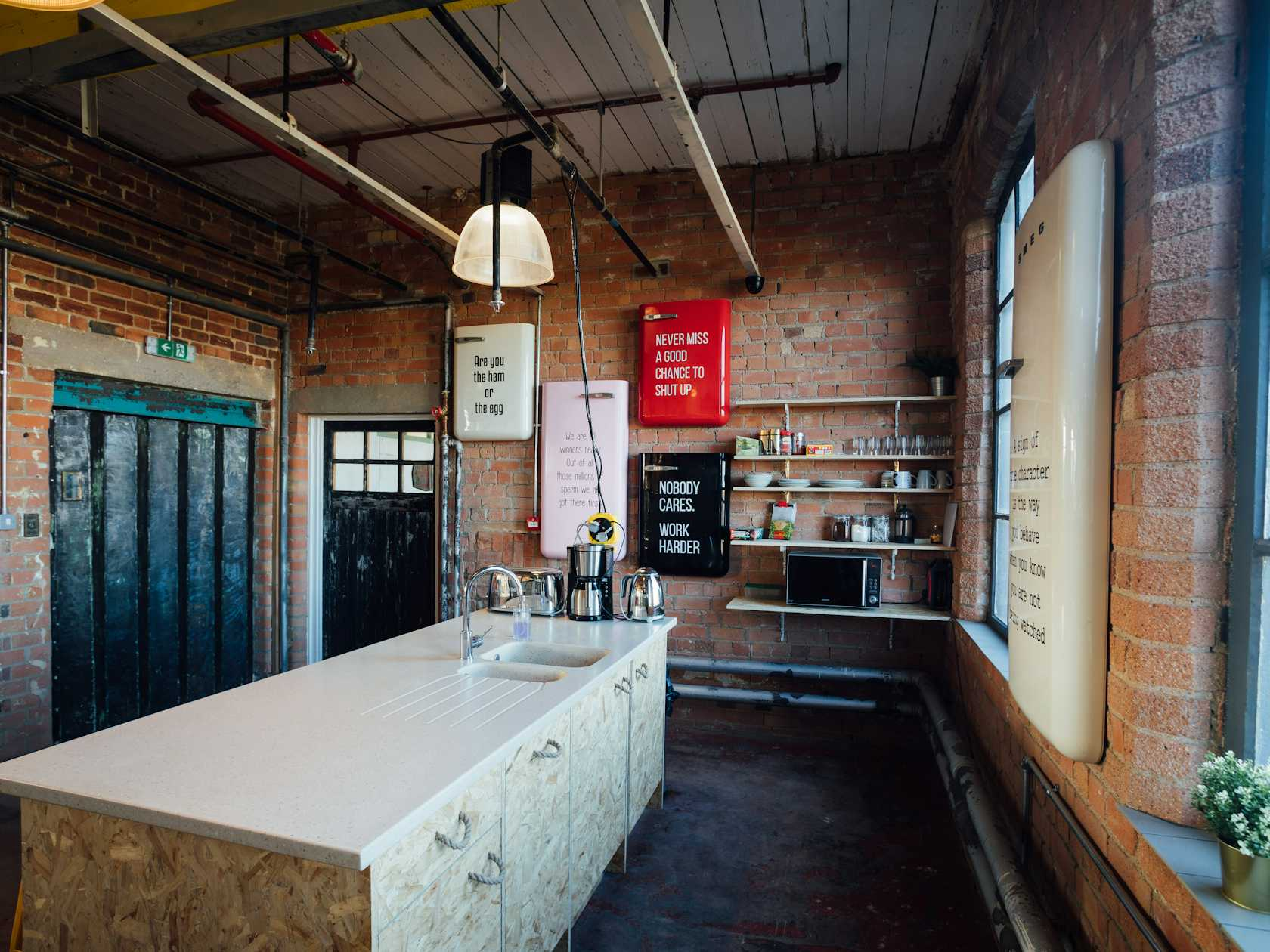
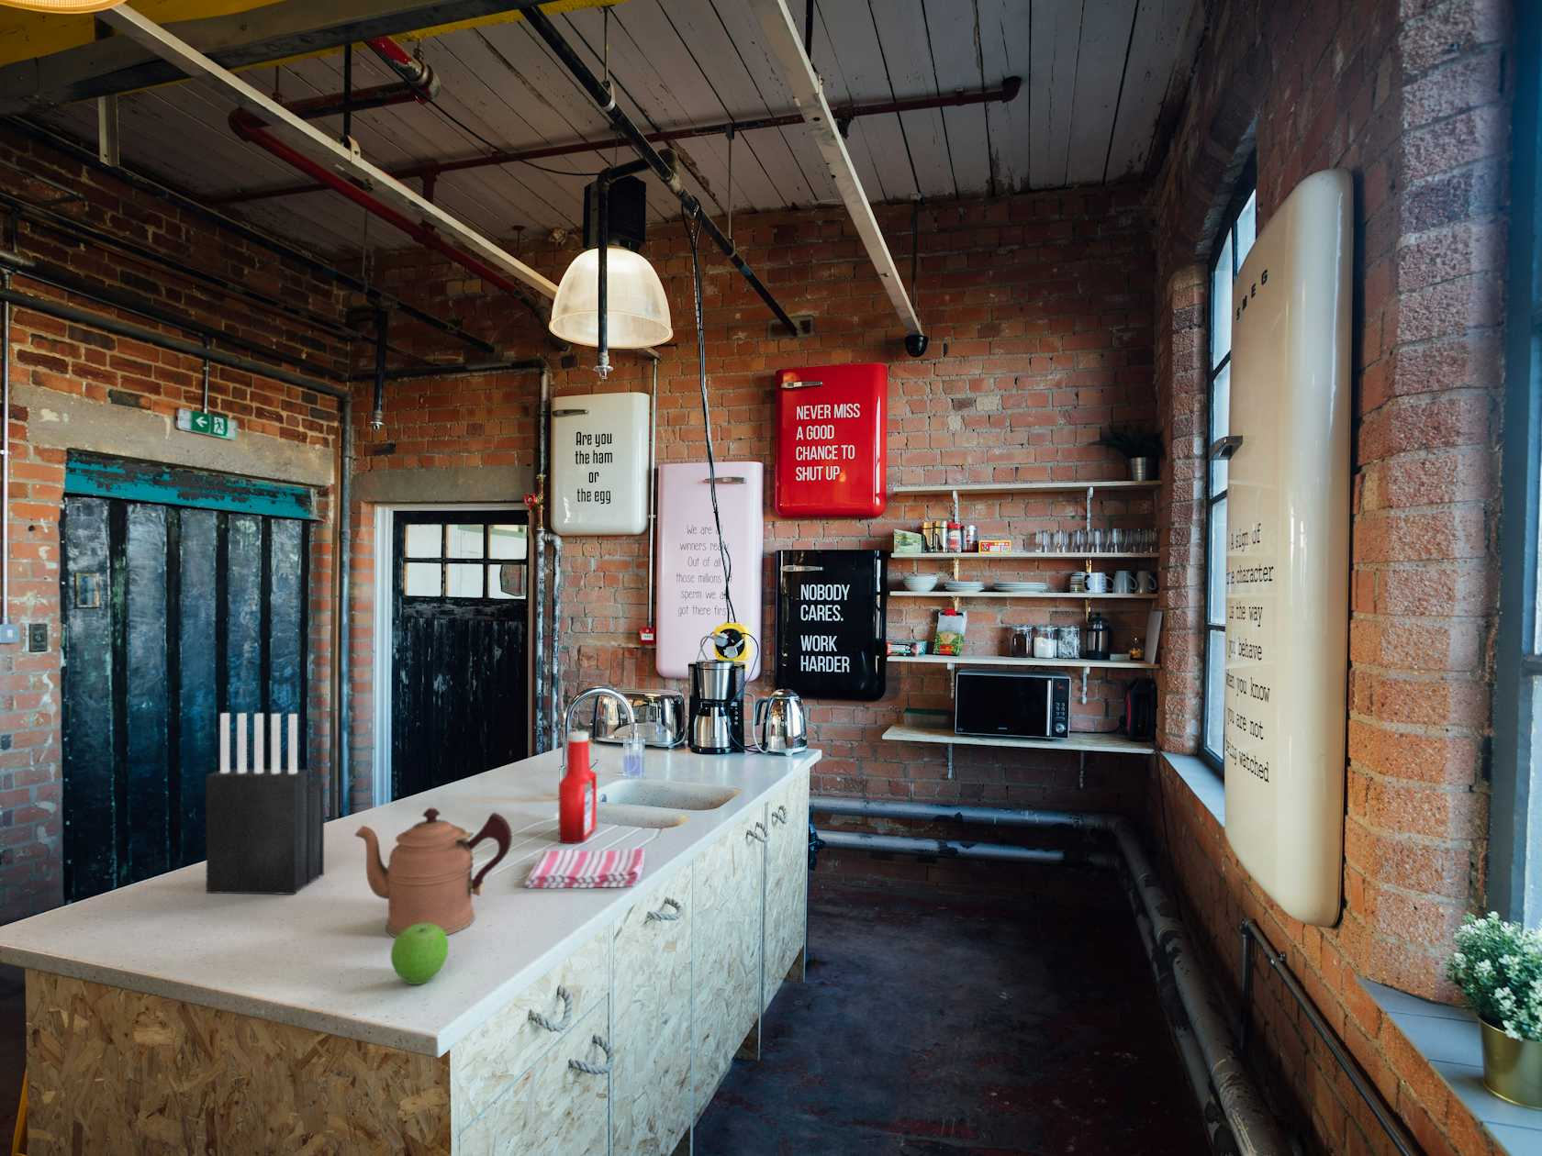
+ fruit [390,923,449,985]
+ coffeepot [355,805,514,937]
+ knife block [205,712,325,895]
+ soap bottle [559,730,597,844]
+ dish towel [525,848,646,889]
